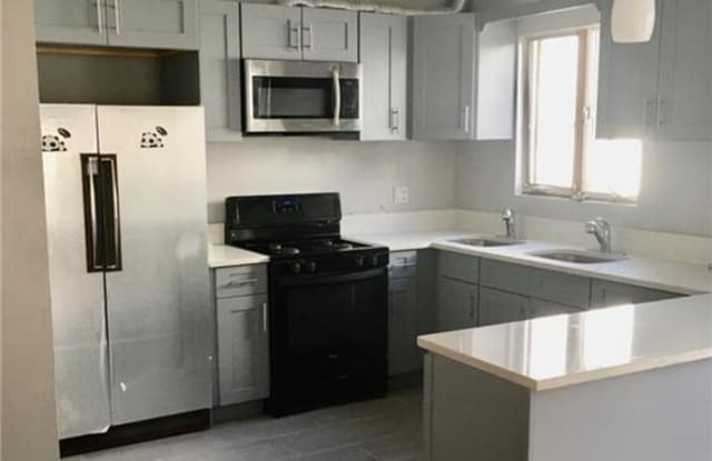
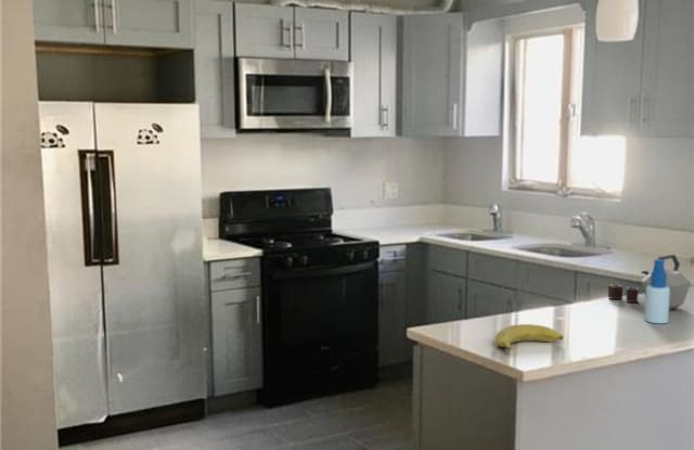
+ spray bottle [644,258,670,324]
+ fruit [494,323,565,352]
+ kettle [607,254,692,311]
